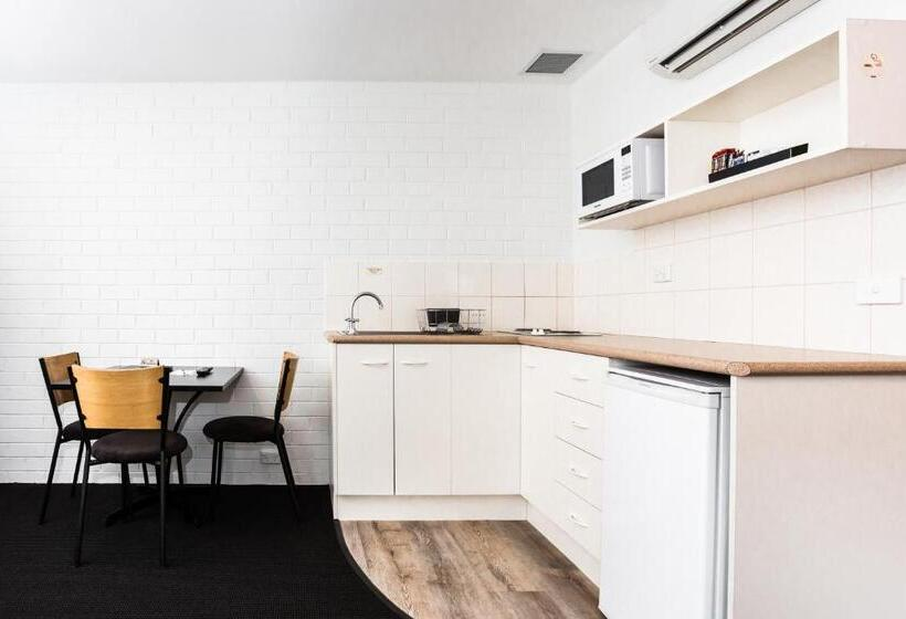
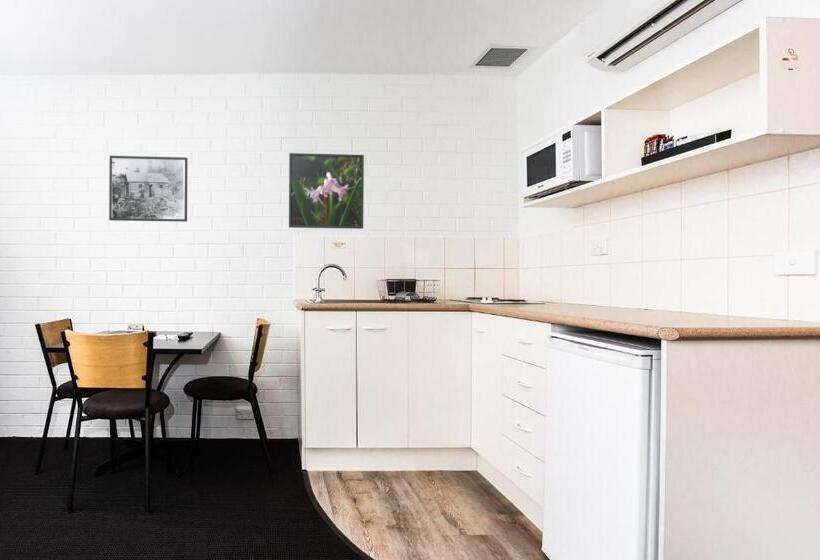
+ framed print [288,152,365,230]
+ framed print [108,155,189,223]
